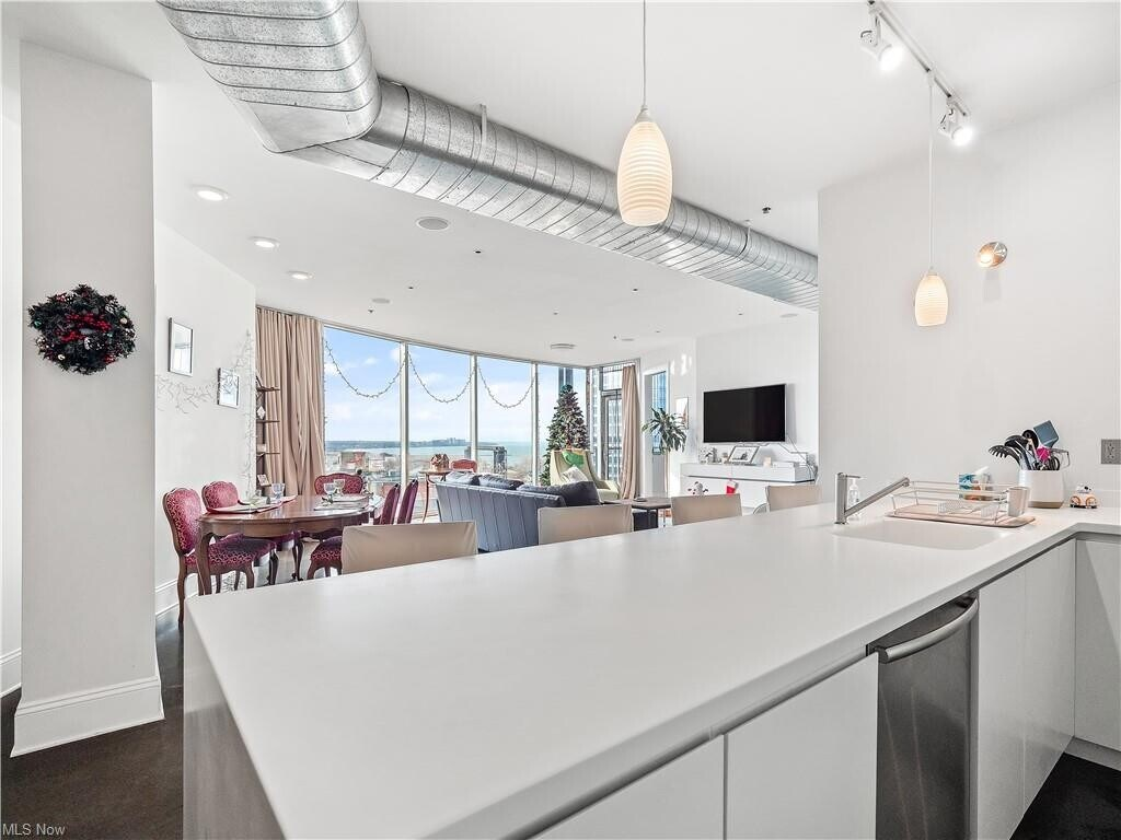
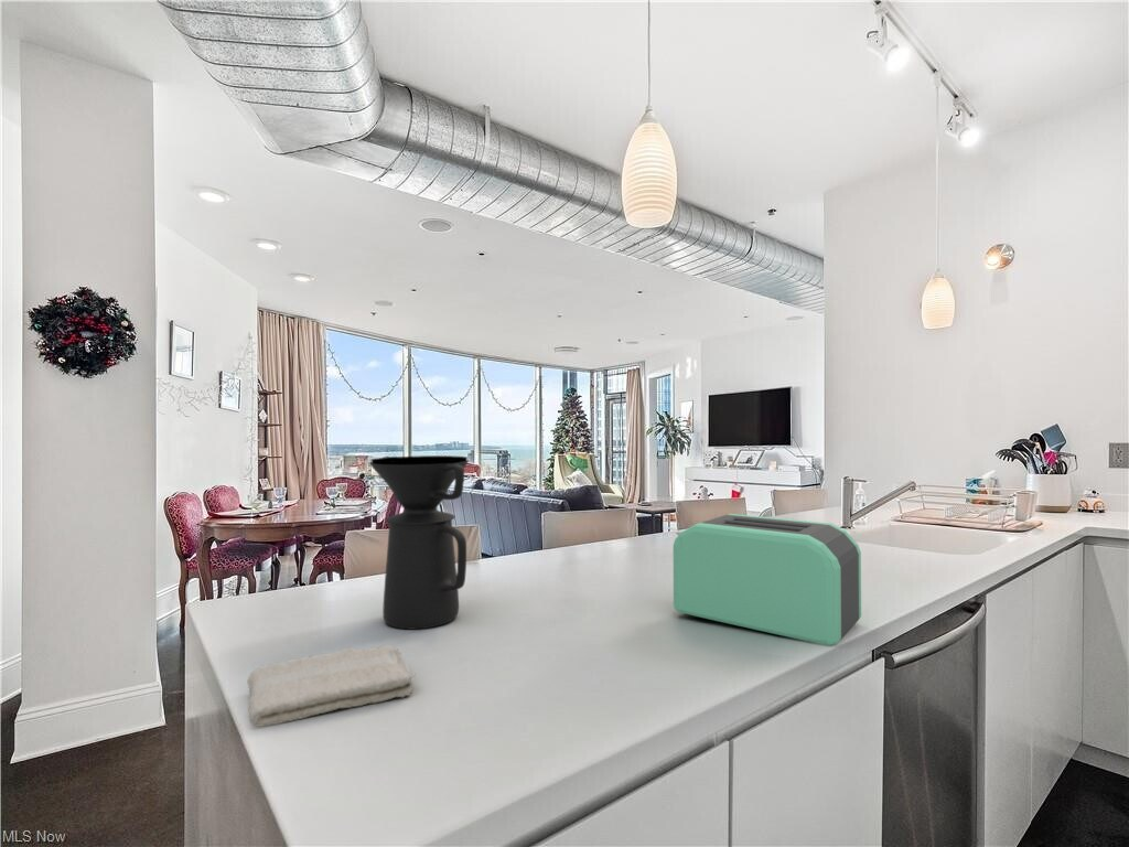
+ toaster [673,513,862,647]
+ washcloth [247,644,416,728]
+ coffee maker [369,454,470,631]
